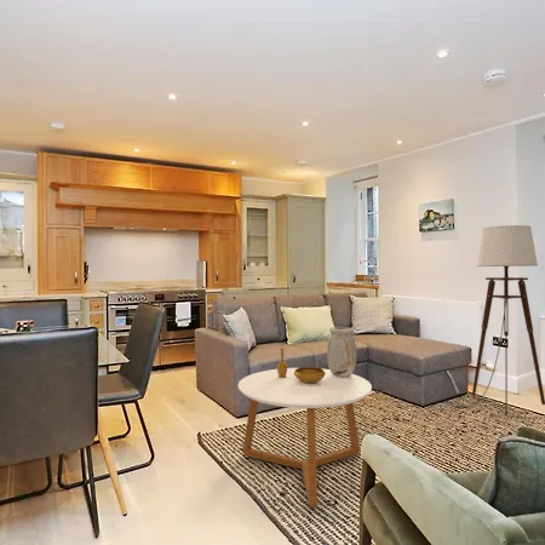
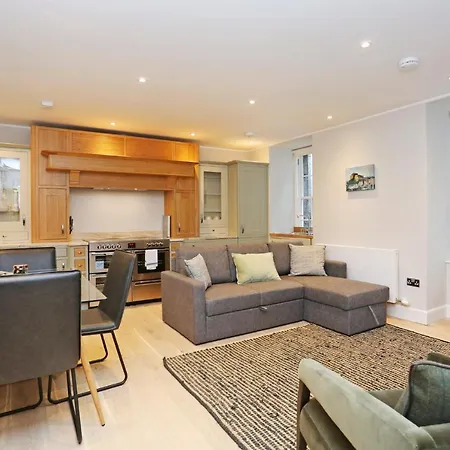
- decorative bowl [276,346,326,384]
- floor lamp [451,224,545,418]
- coffee table [237,367,373,509]
- vase [326,326,358,377]
